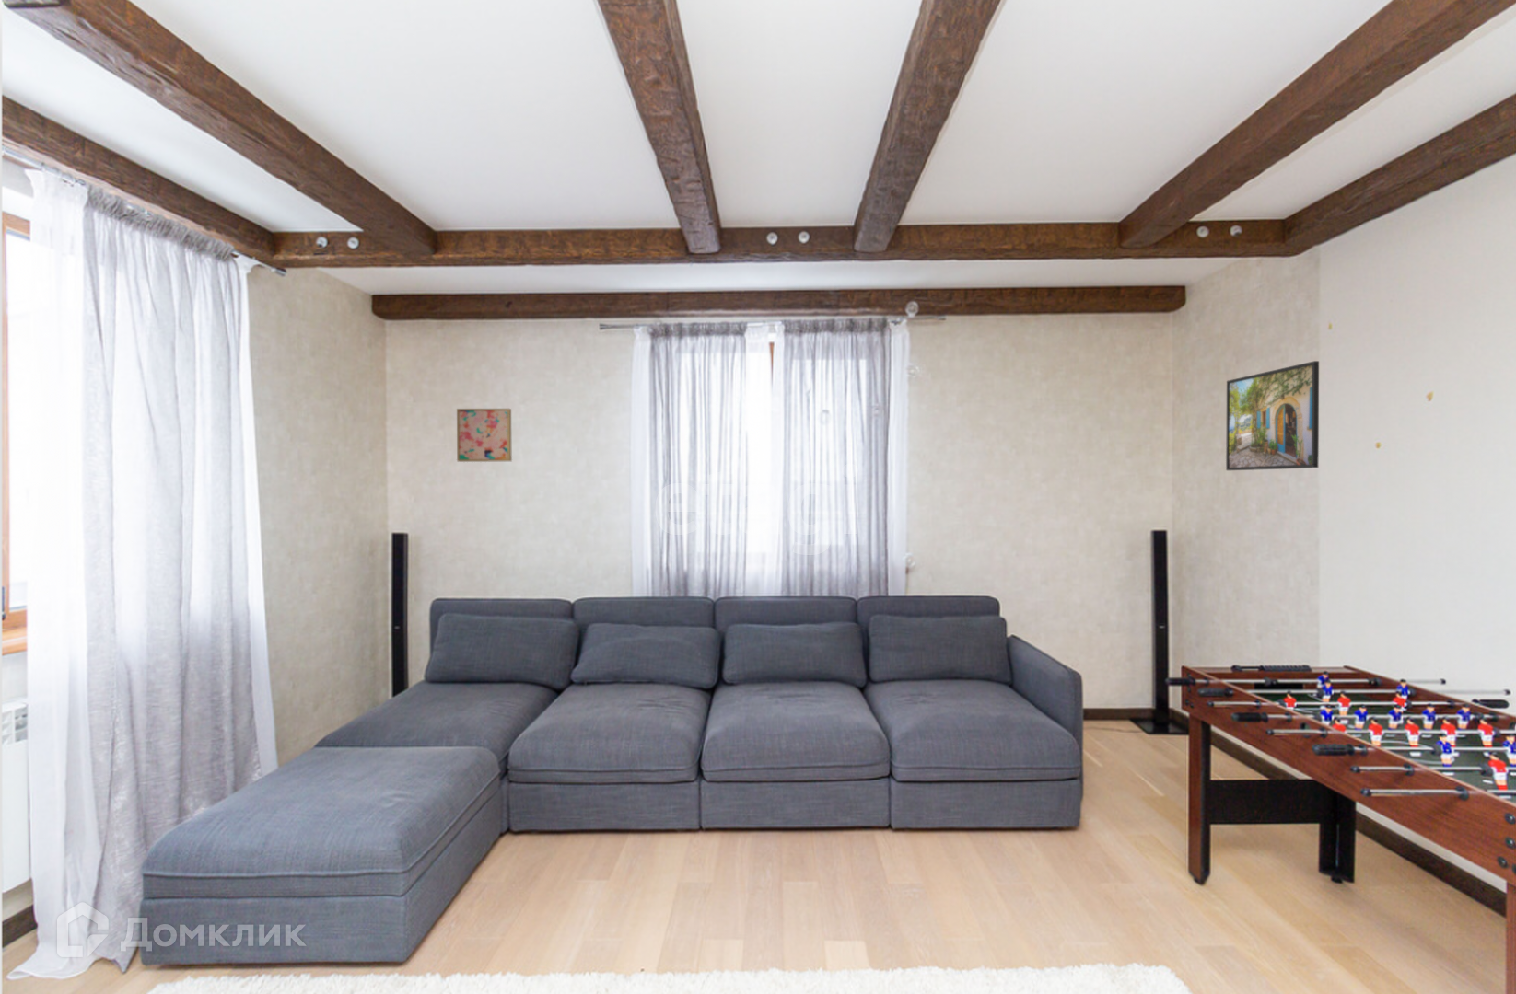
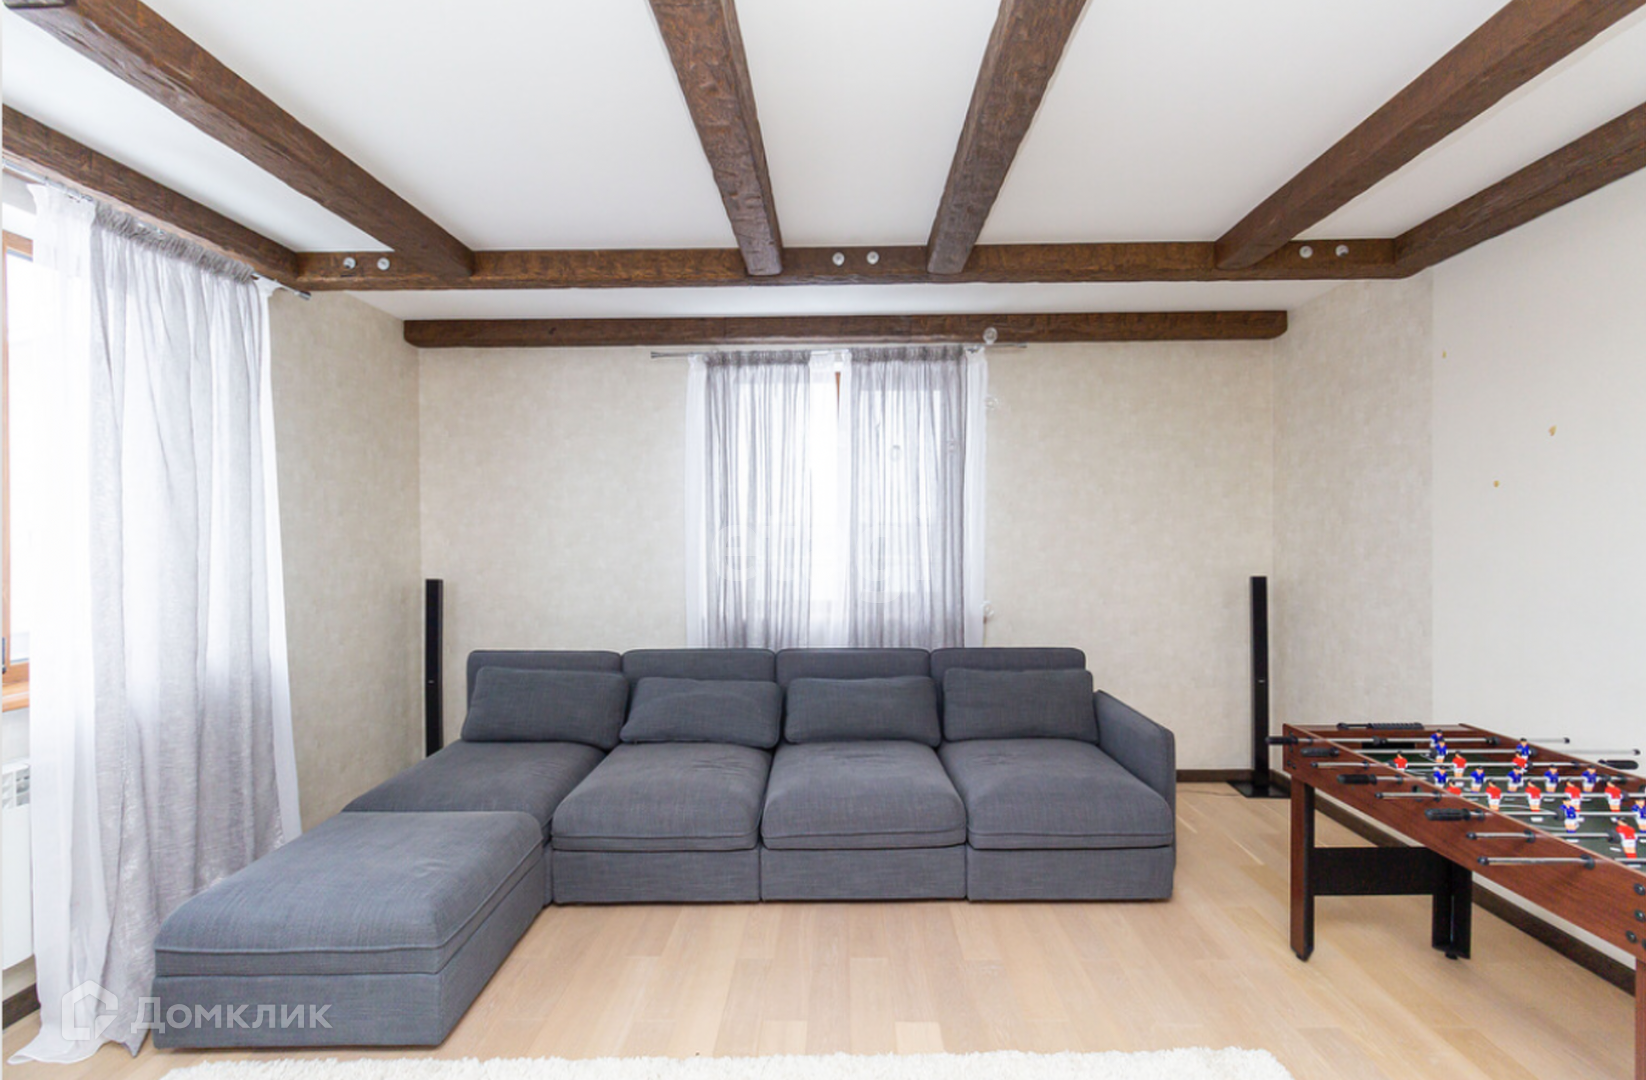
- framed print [1225,359,1320,471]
- wall art [456,408,513,463]
